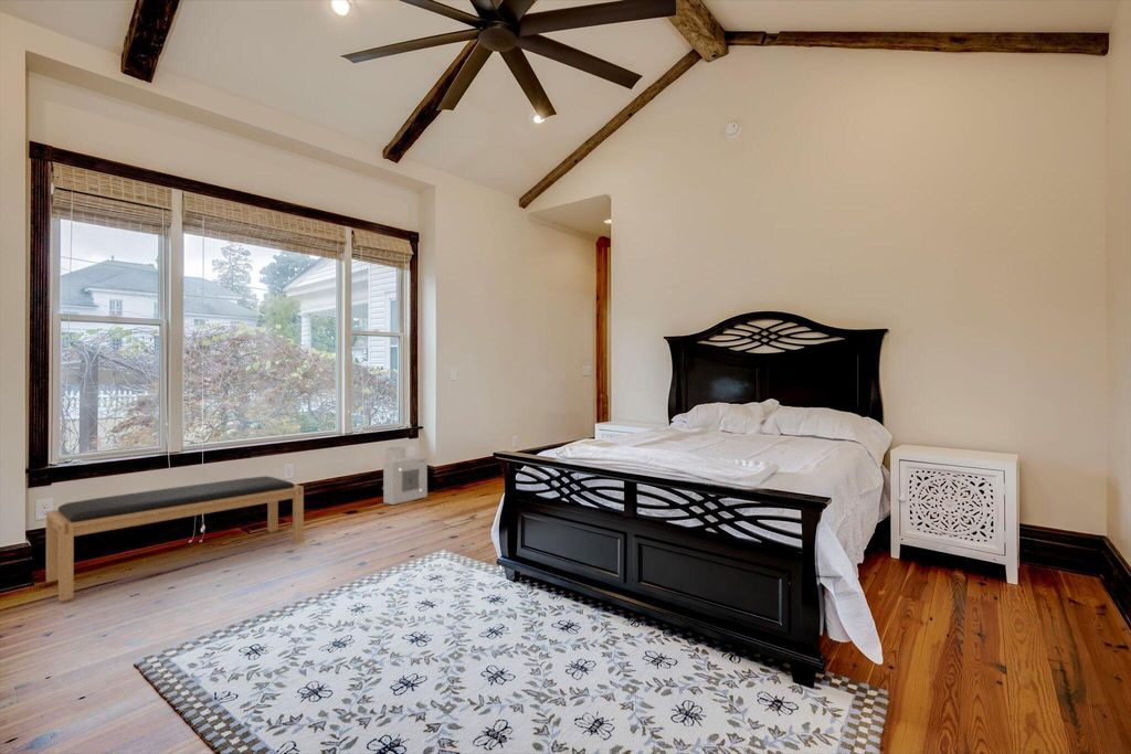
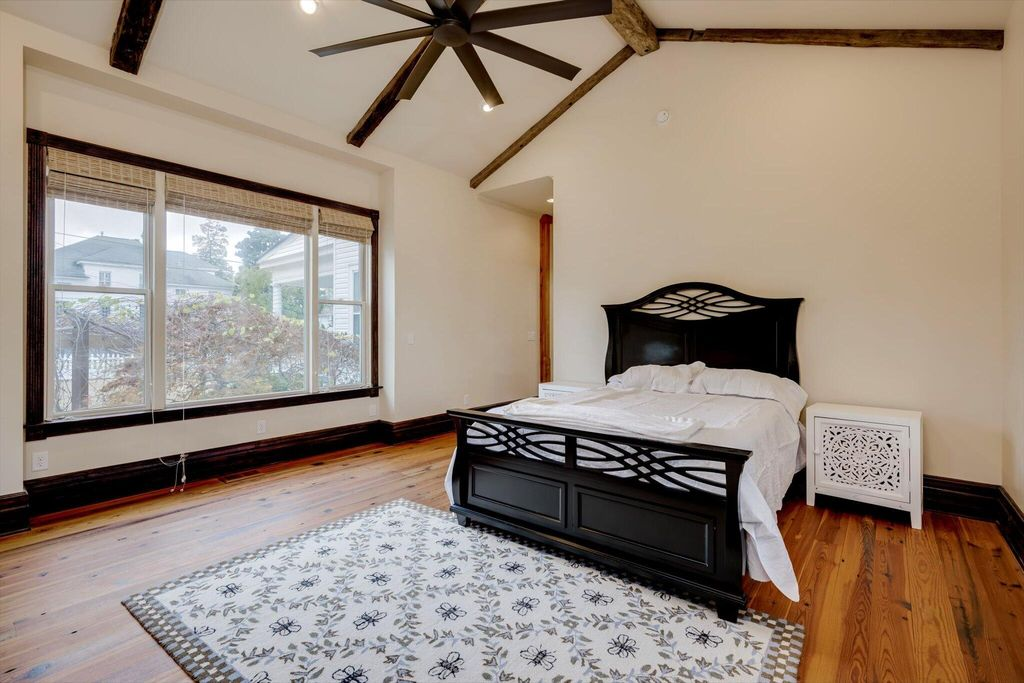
- bench [45,475,305,603]
- air purifier [381,446,429,506]
